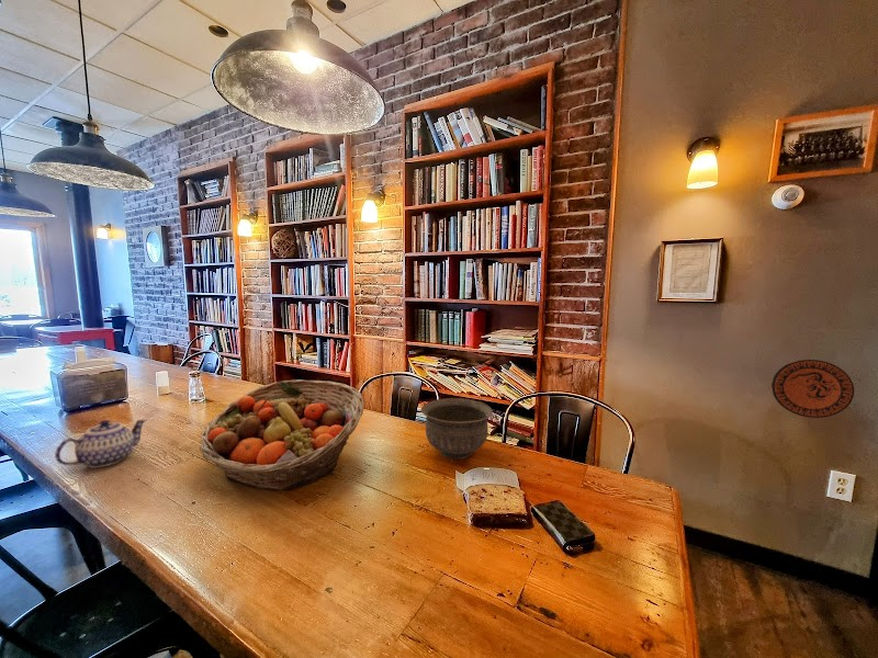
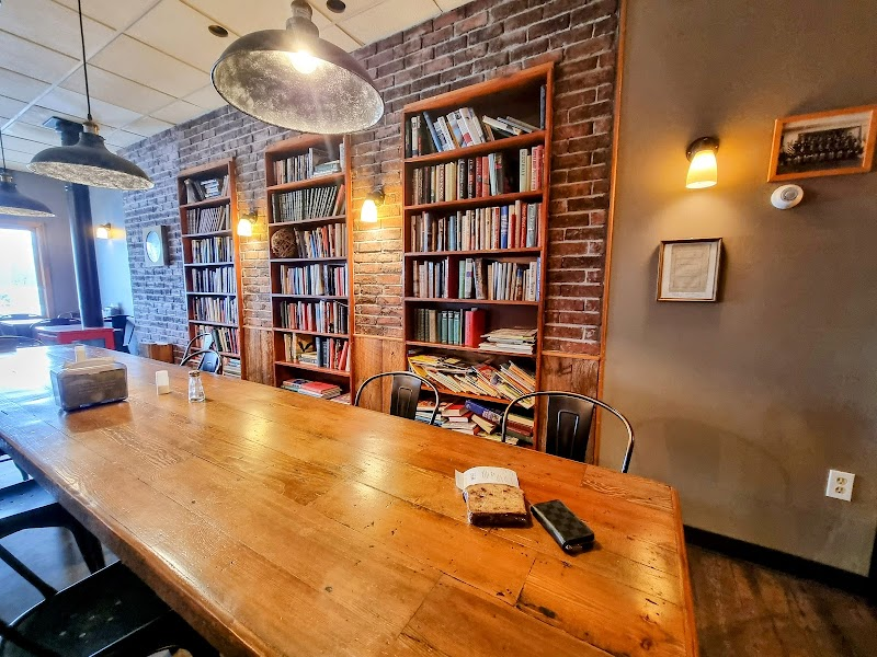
- bowl [420,397,494,460]
- teapot [54,418,147,468]
- fruit basket [199,379,365,491]
- decorative plate [770,359,855,419]
